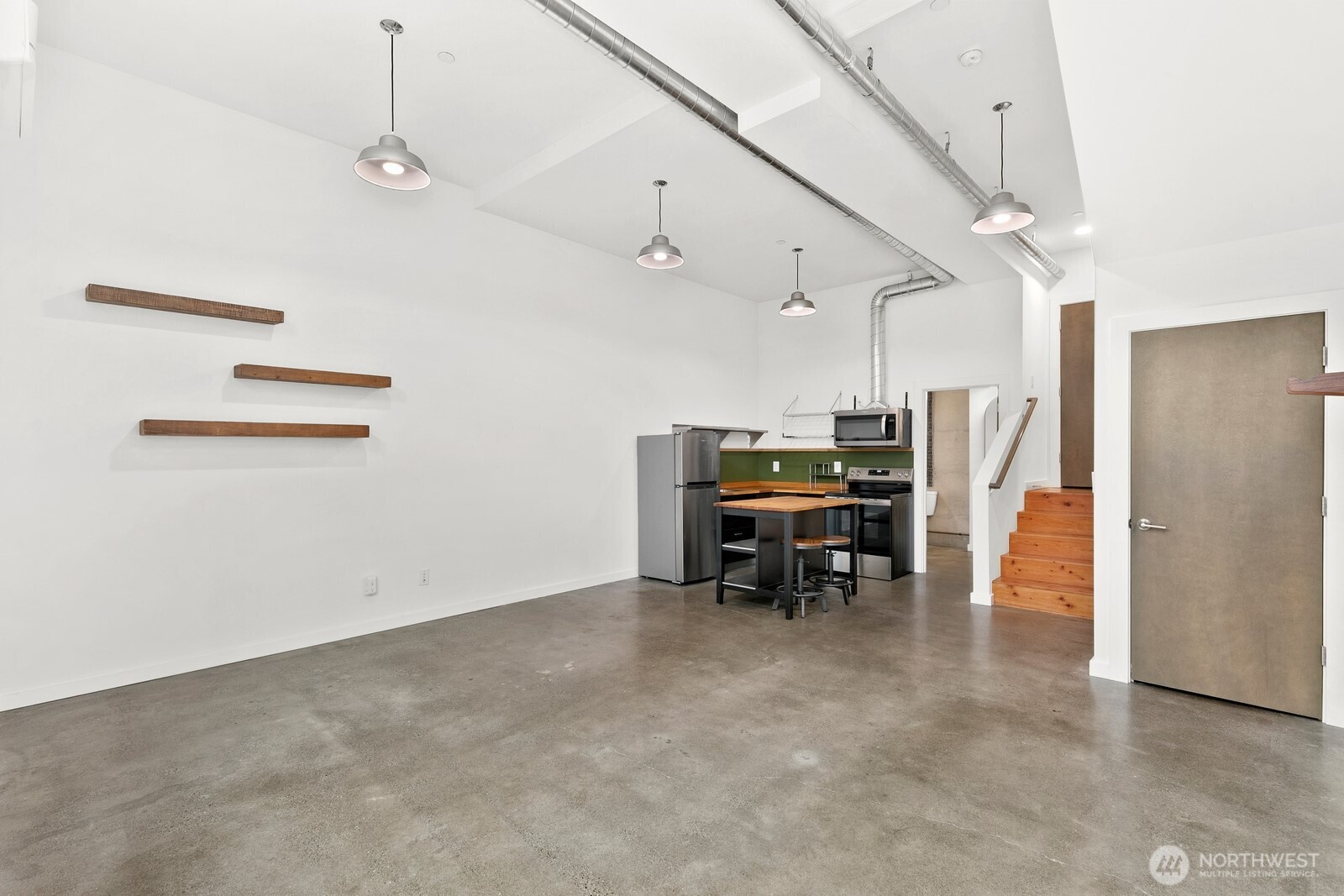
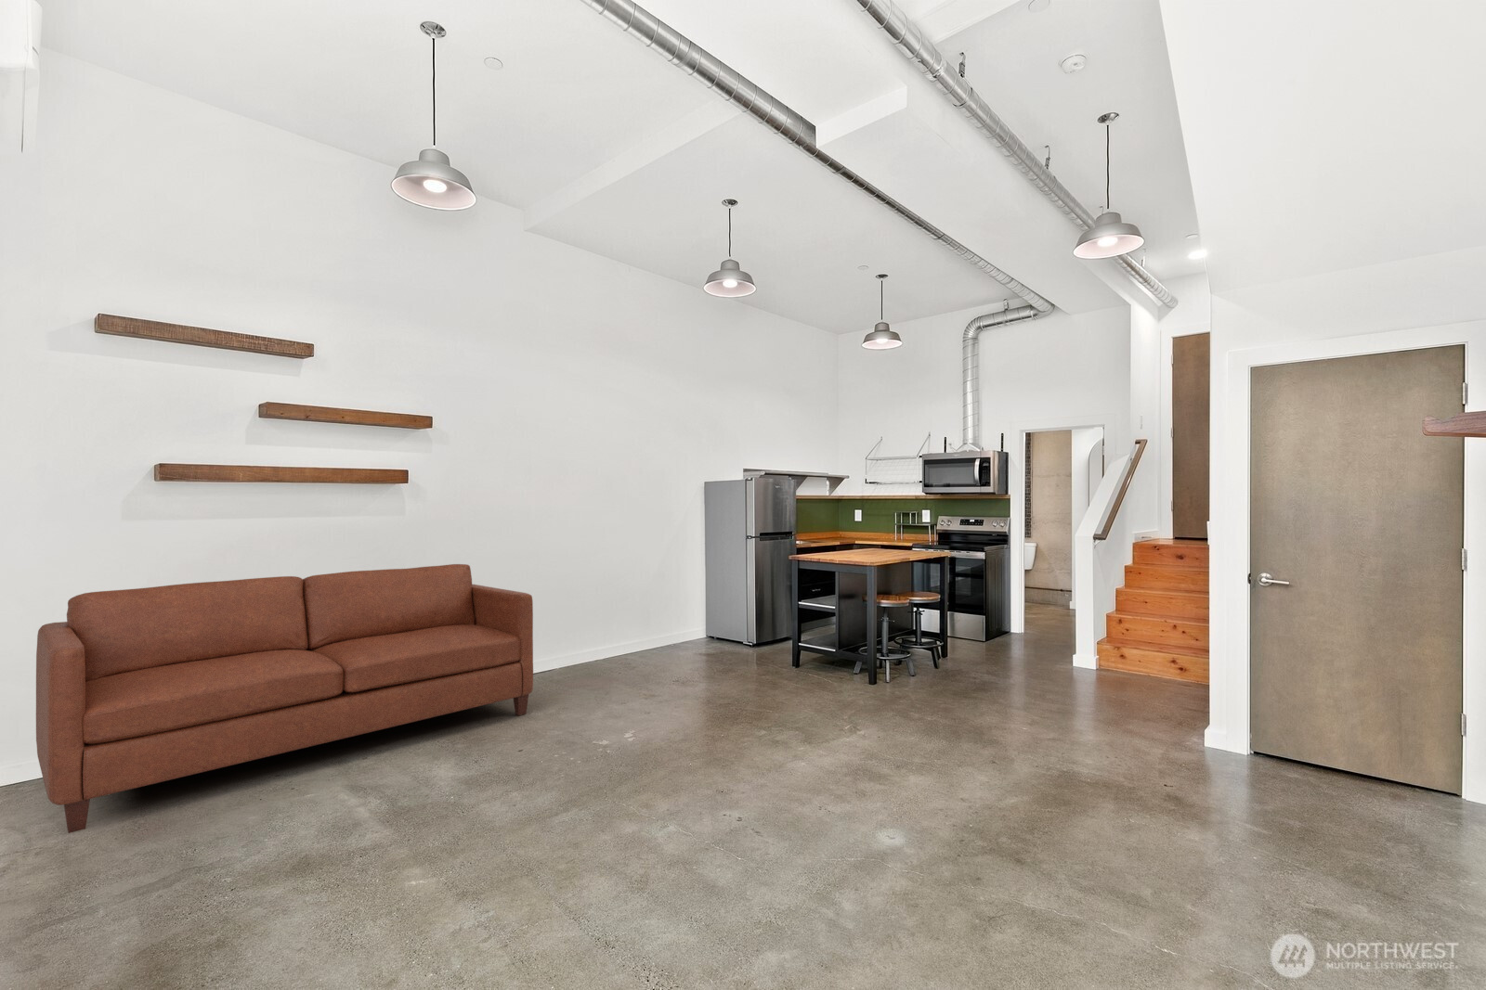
+ sofa [35,564,534,834]
